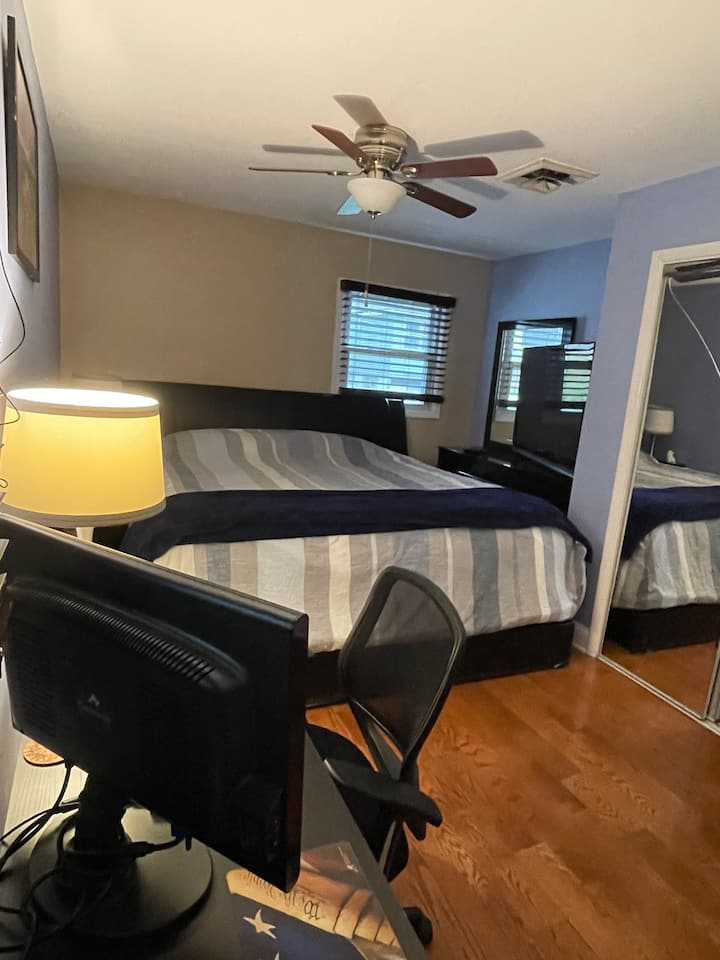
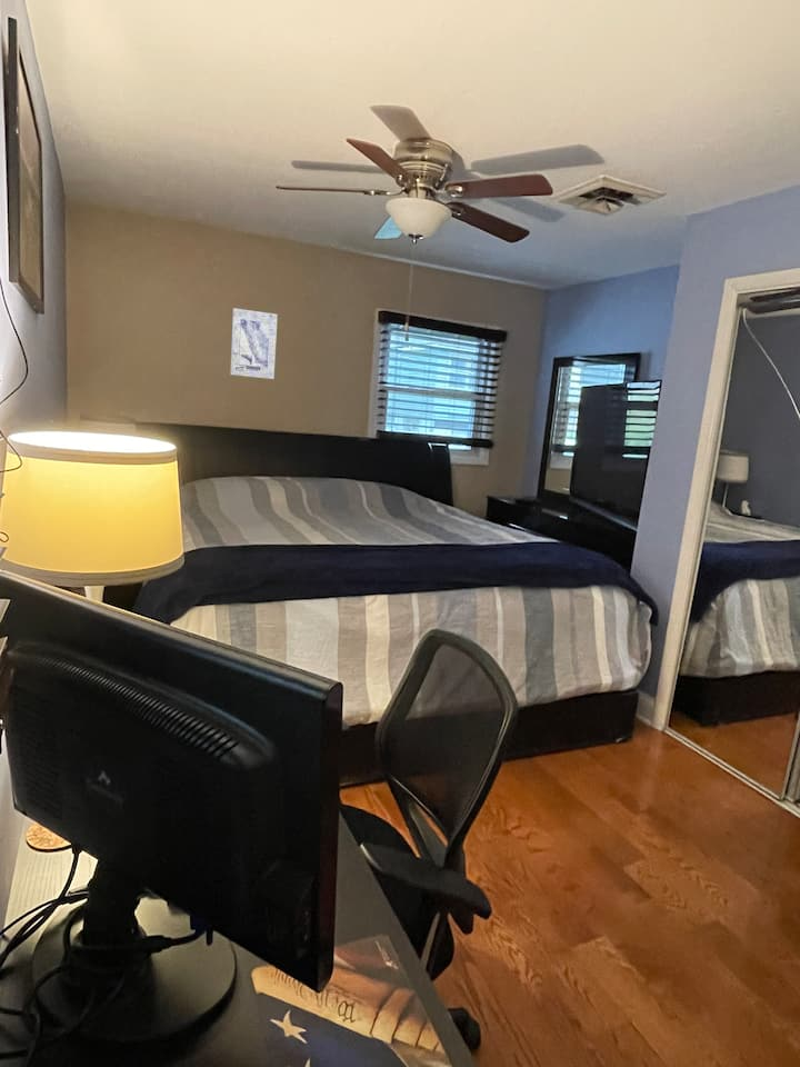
+ wall art [229,307,279,380]
